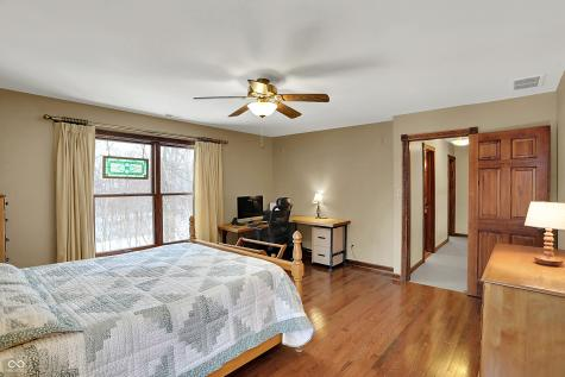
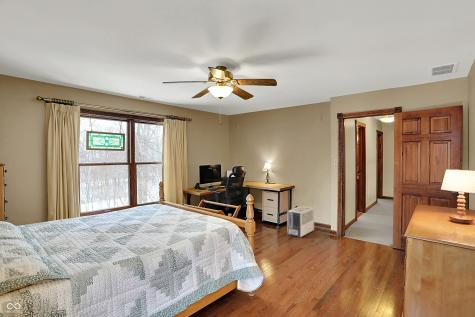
+ air purifier [286,205,315,239]
